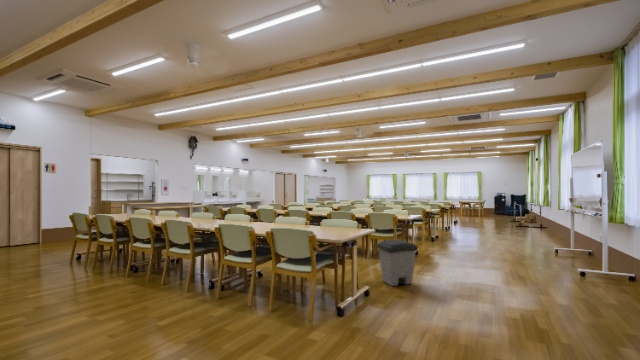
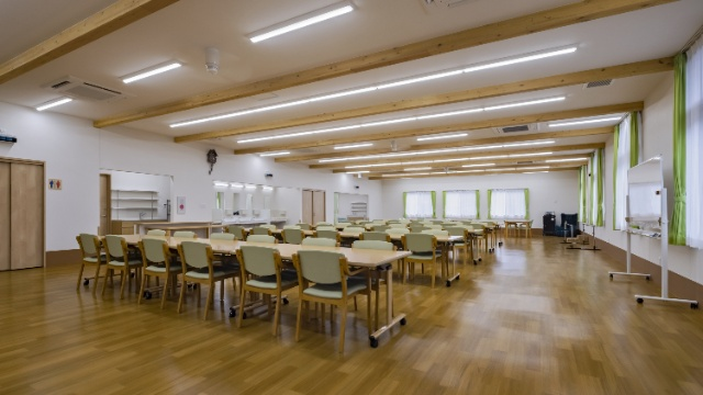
- trash can [376,238,419,287]
